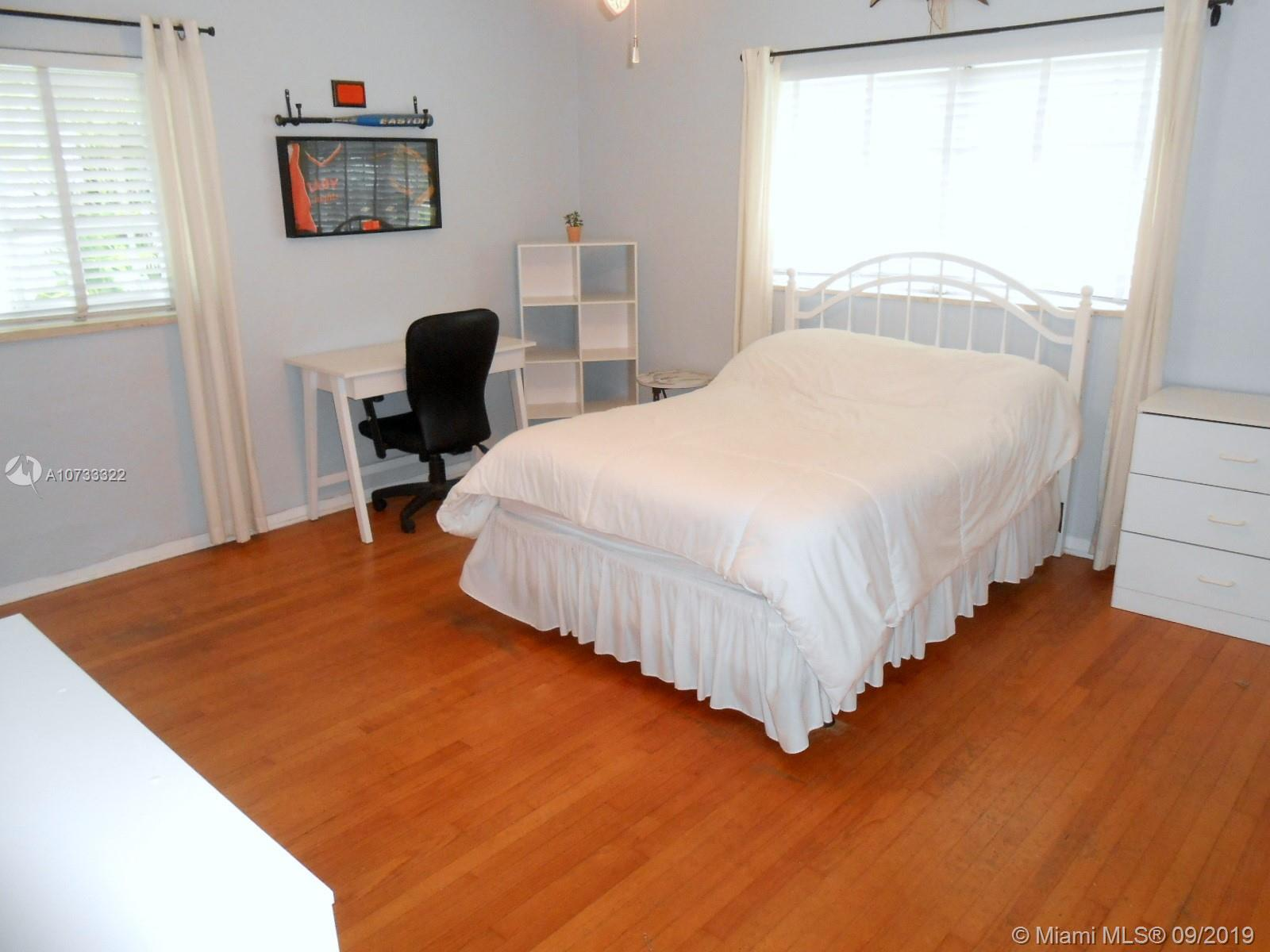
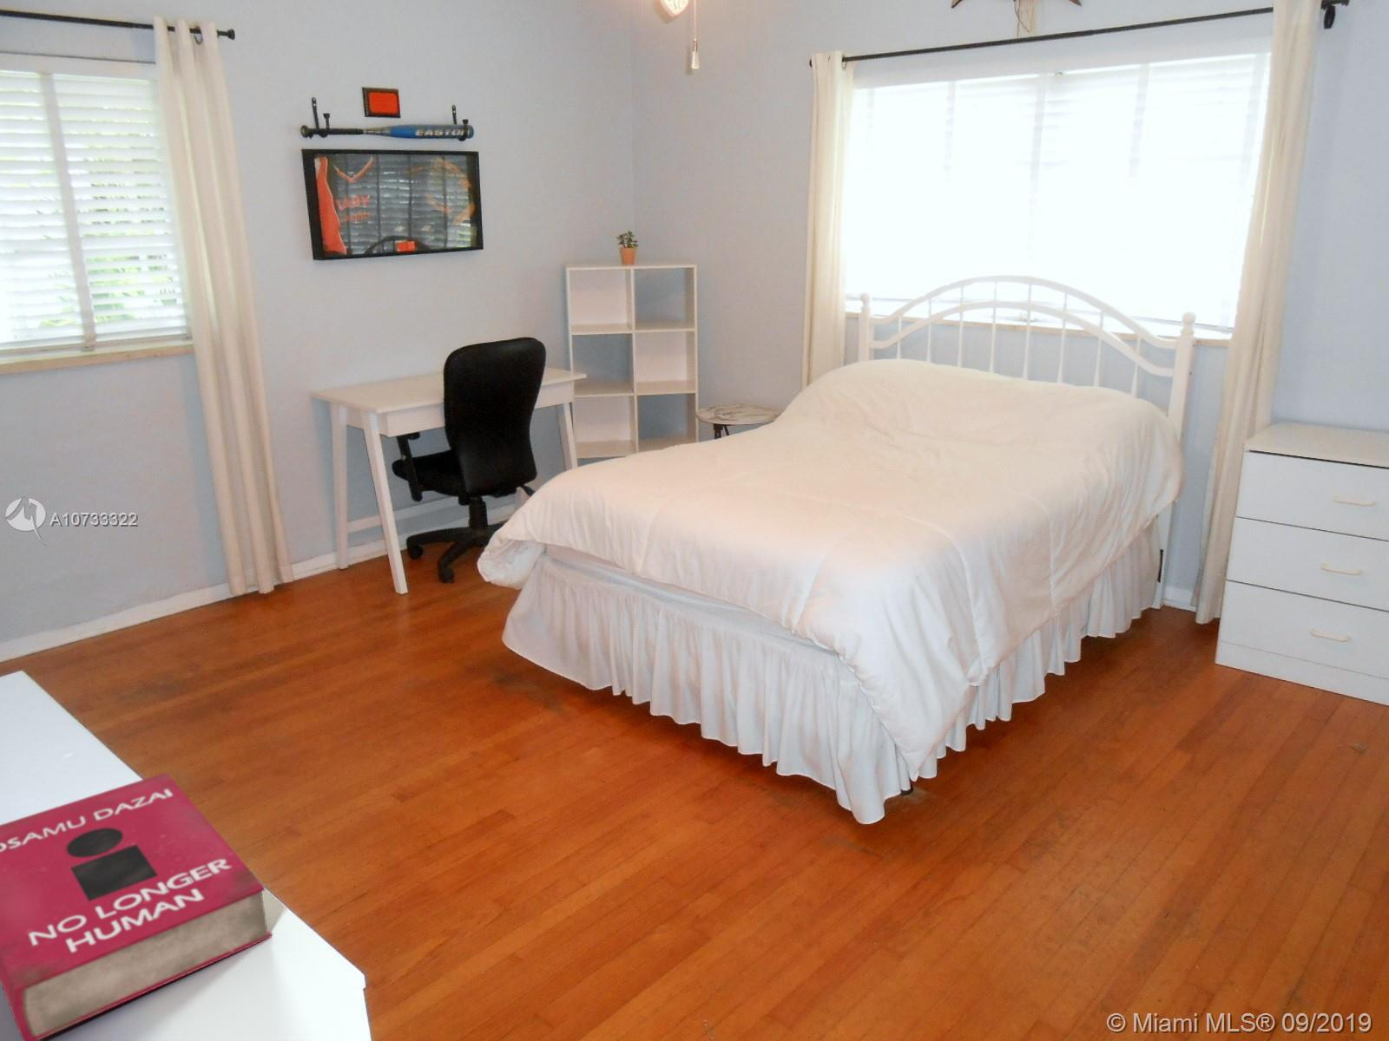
+ book [0,771,272,1041]
